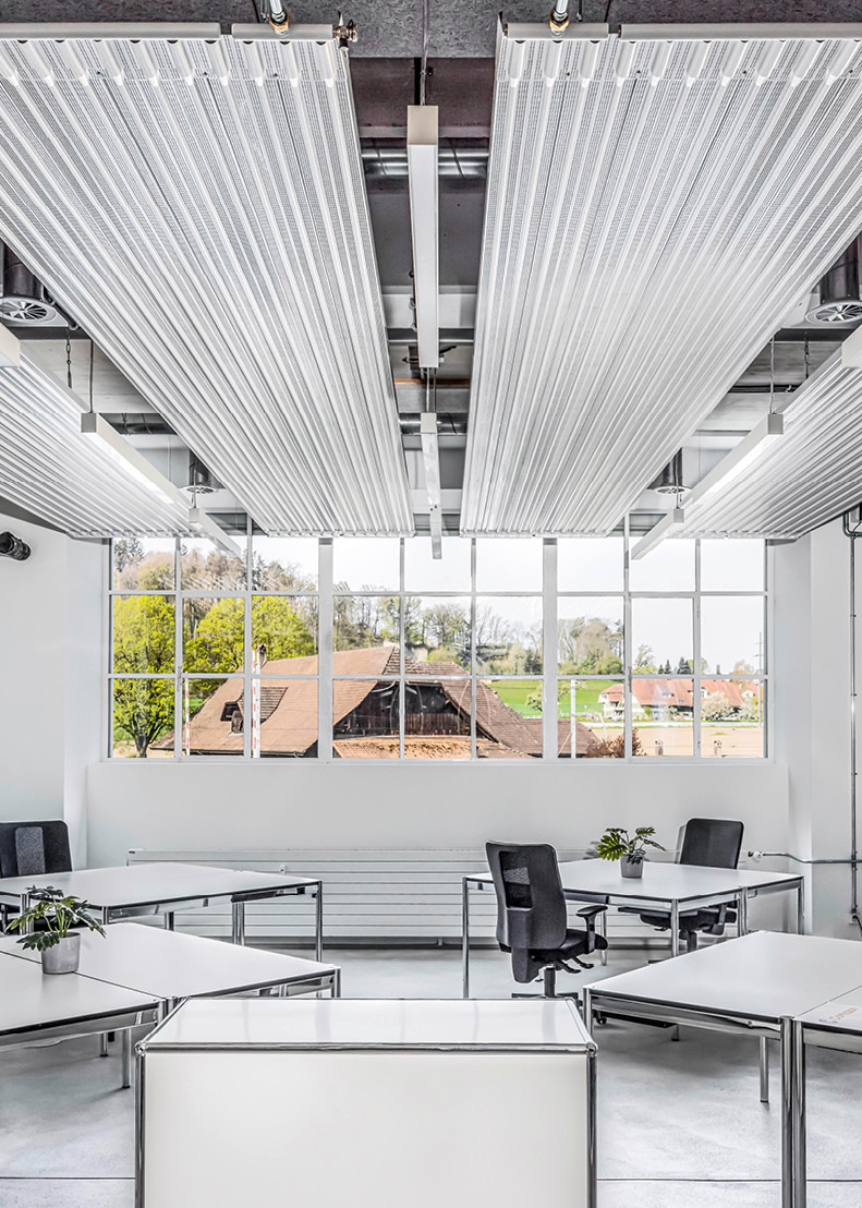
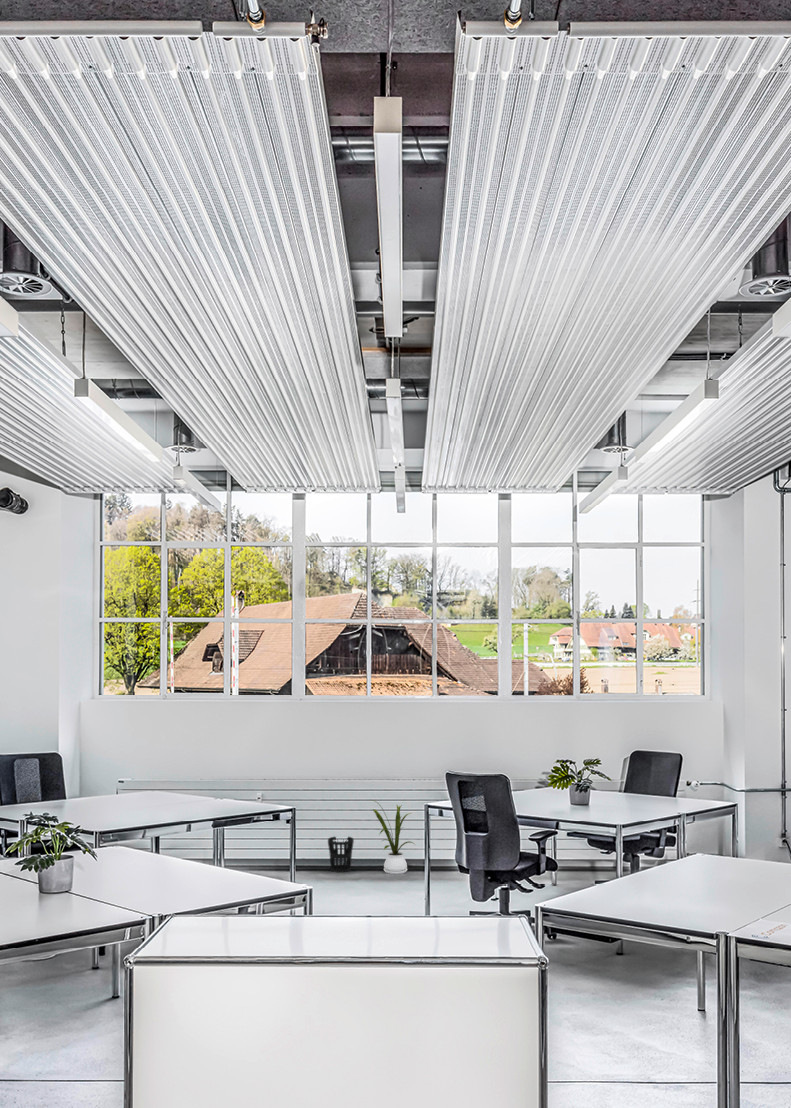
+ house plant [371,799,415,875]
+ wastebasket [327,836,355,873]
